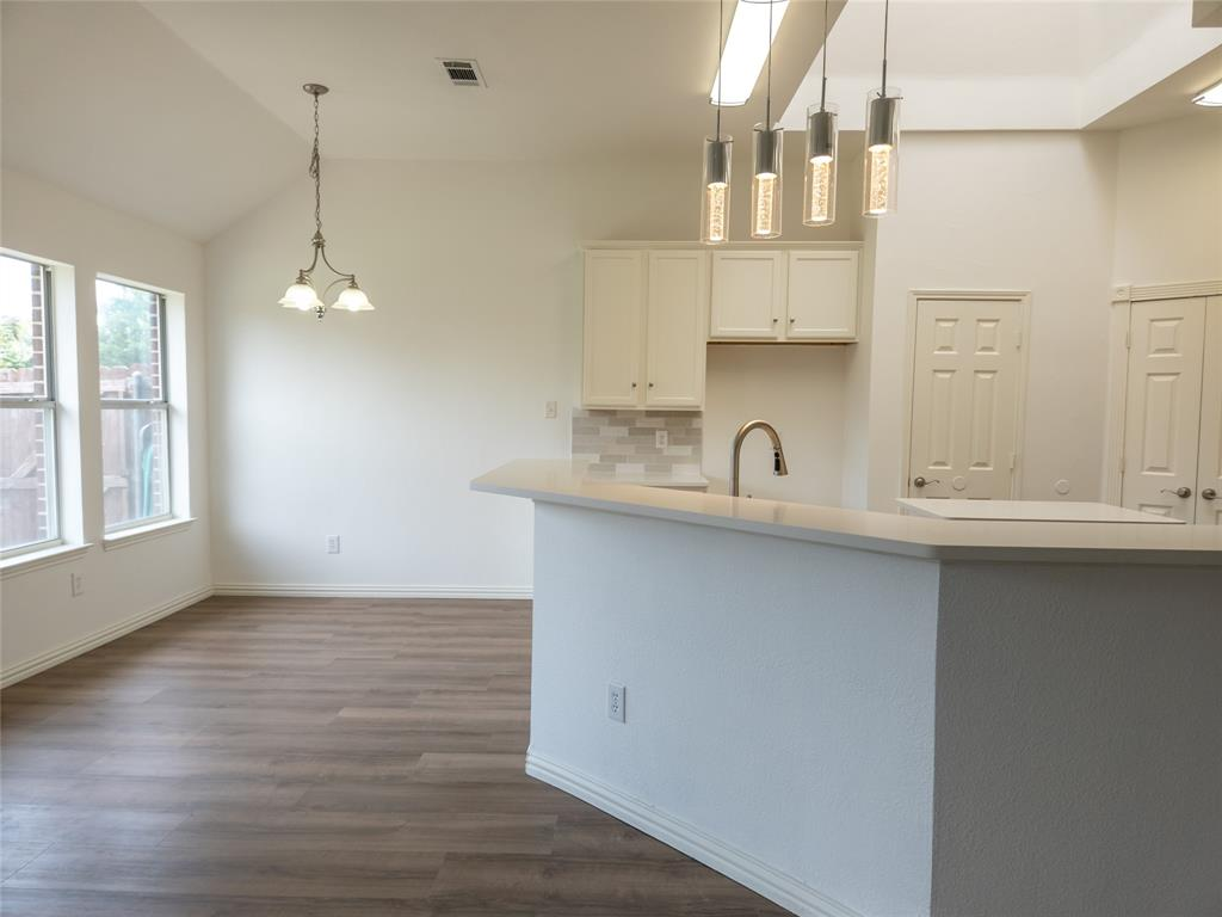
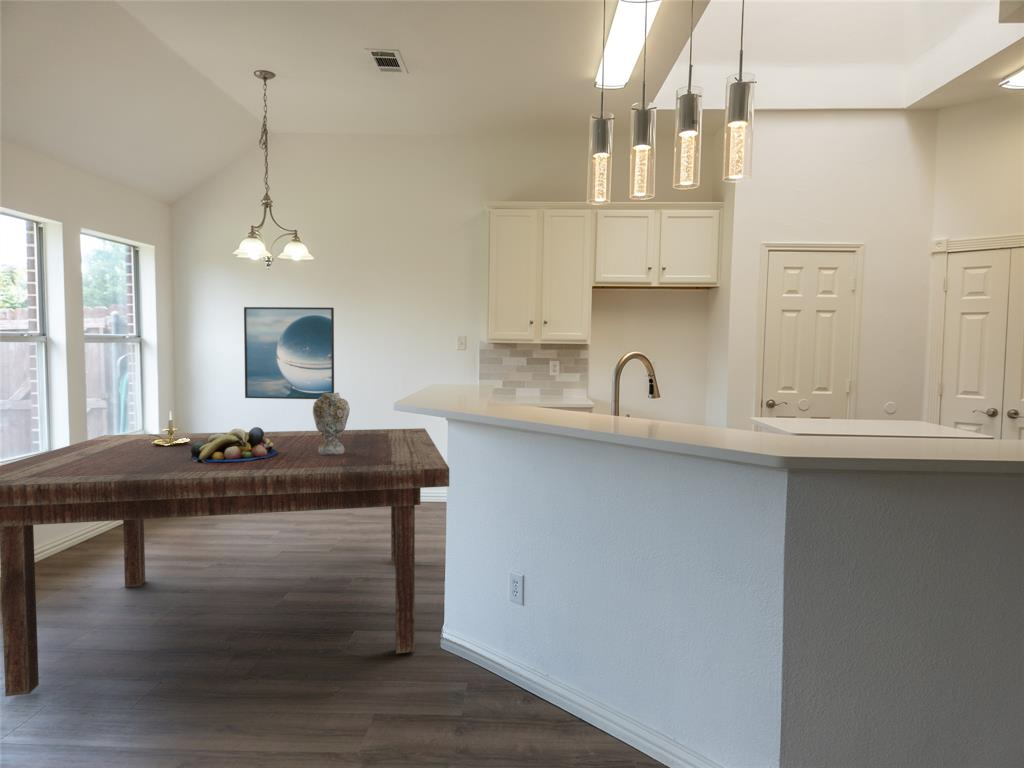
+ candle holder [145,410,190,446]
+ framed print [243,306,335,400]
+ dining table [0,427,450,698]
+ fruit bowl [190,426,278,463]
+ vase [312,391,351,455]
